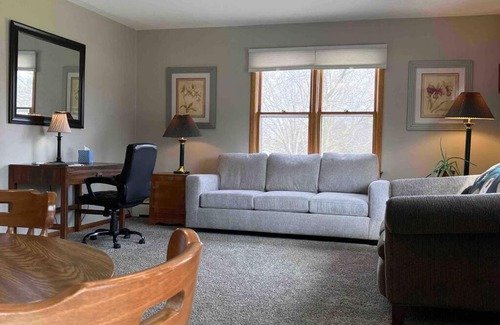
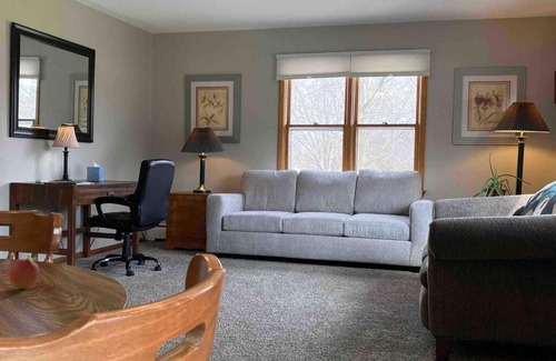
+ apple [7,254,40,290]
